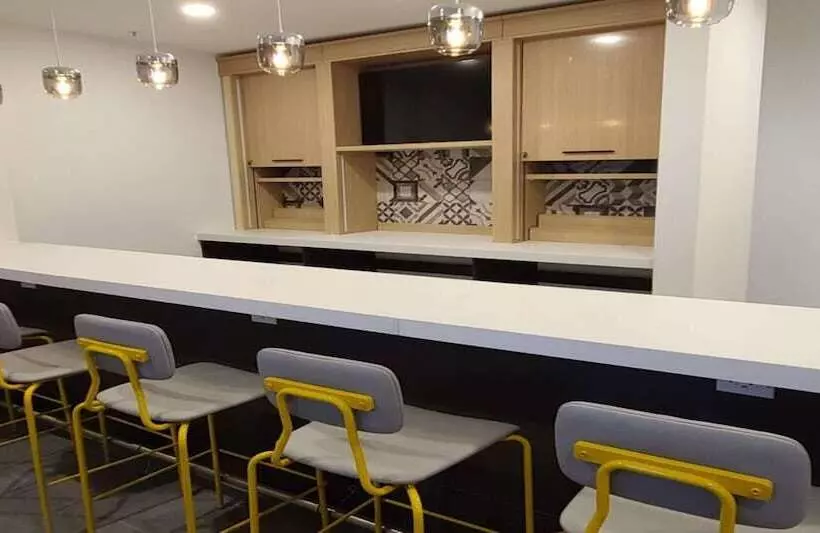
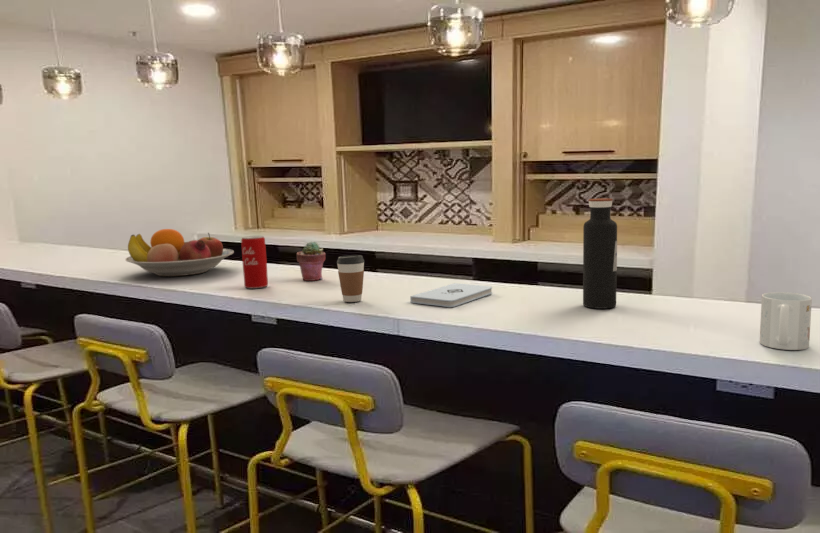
+ fruit bowl [124,228,235,277]
+ coffee cup [336,254,365,303]
+ beverage can [240,235,269,290]
+ notepad [409,282,493,308]
+ mug [759,291,813,351]
+ water bottle [582,197,618,310]
+ potted succulent [296,241,327,282]
